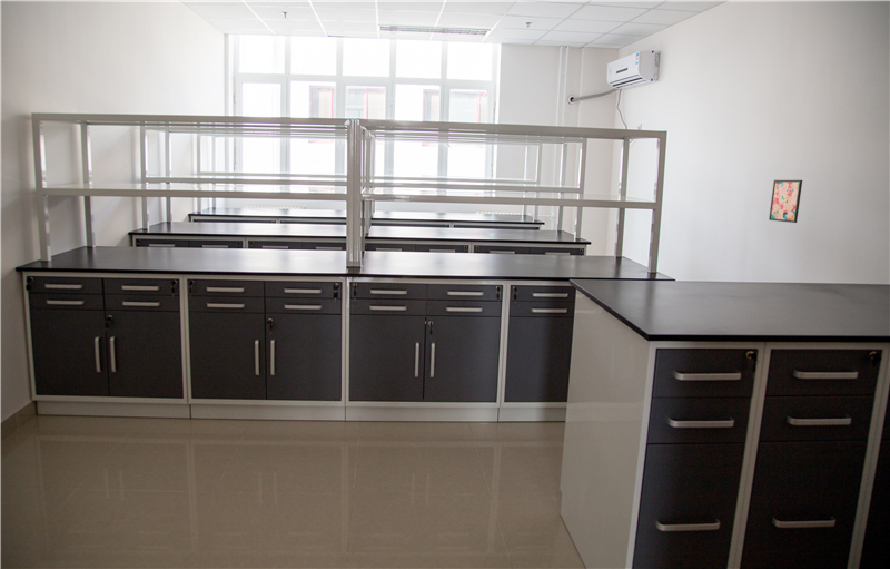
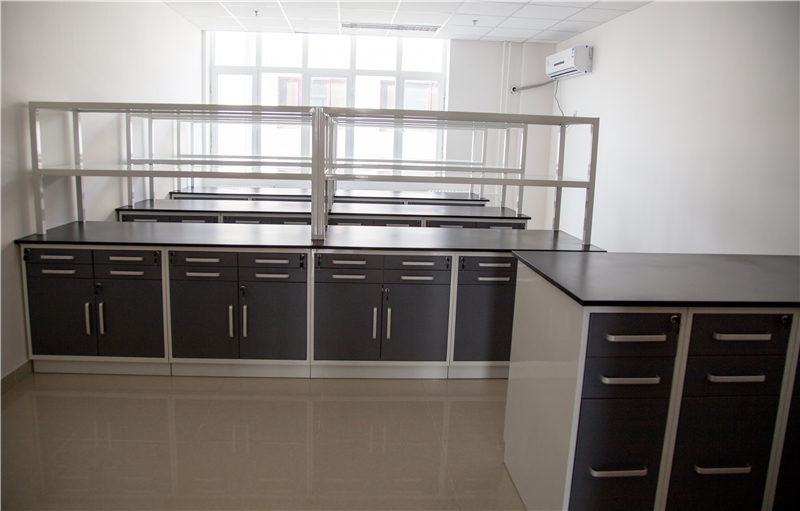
- wall art [768,179,803,224]
